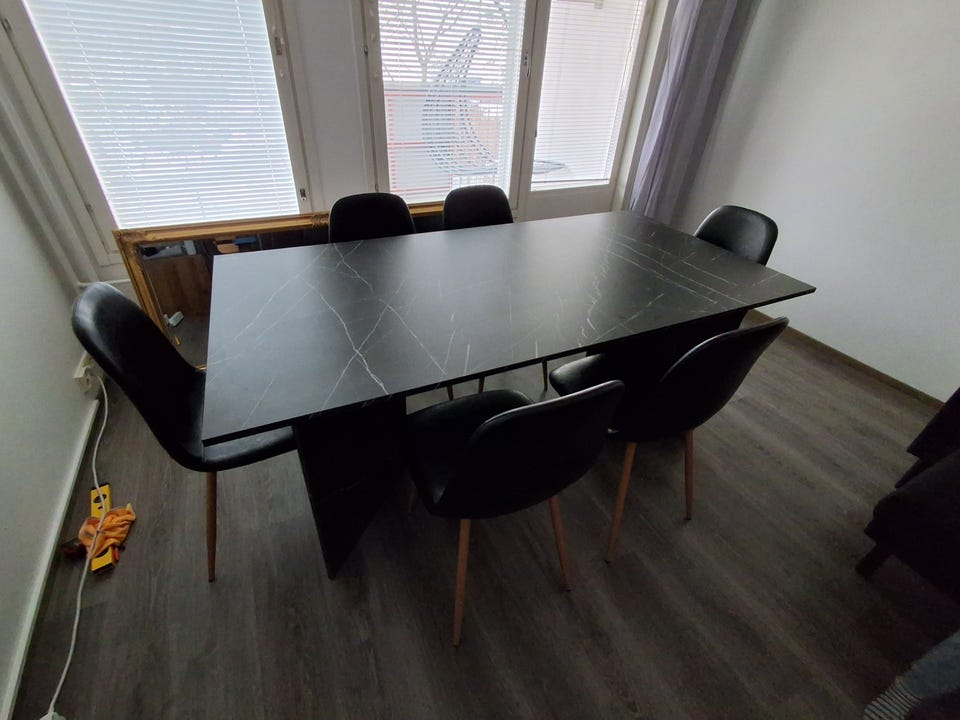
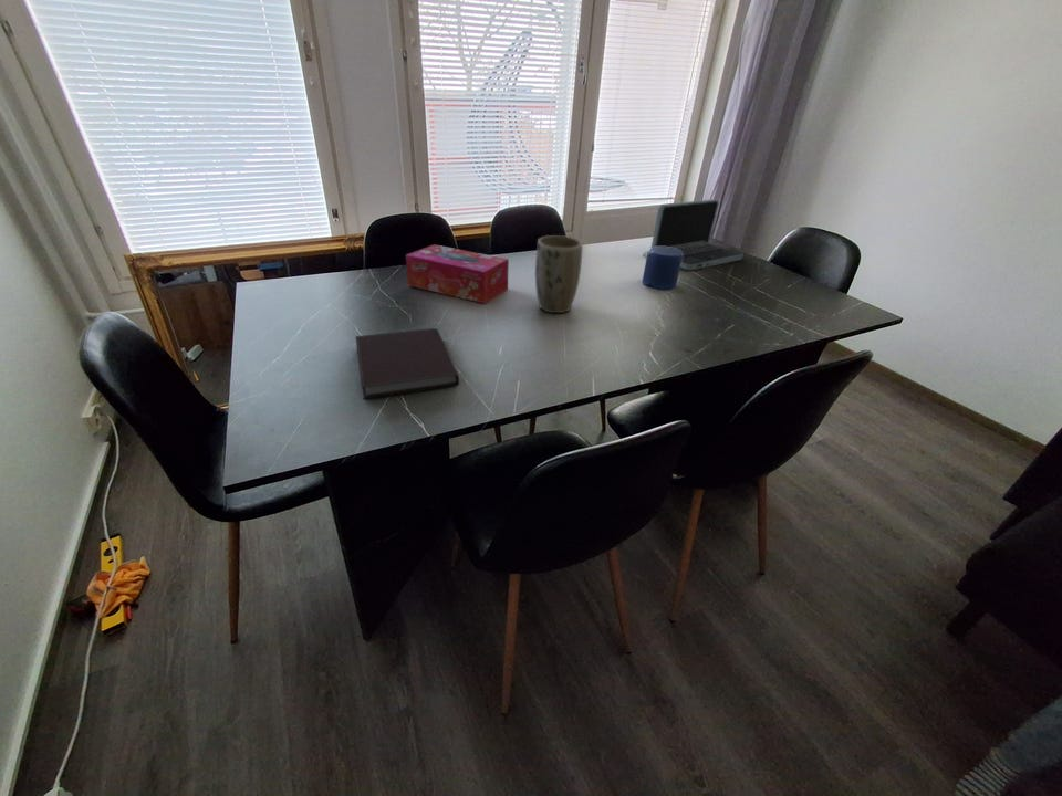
+ laptop [642,199,745,272]
+ candle [642,247,683,291]
+ plant pot [534,234,583,314]
+ tissue box [405,243,510,304]
+ notebook [355,327,460,400]
